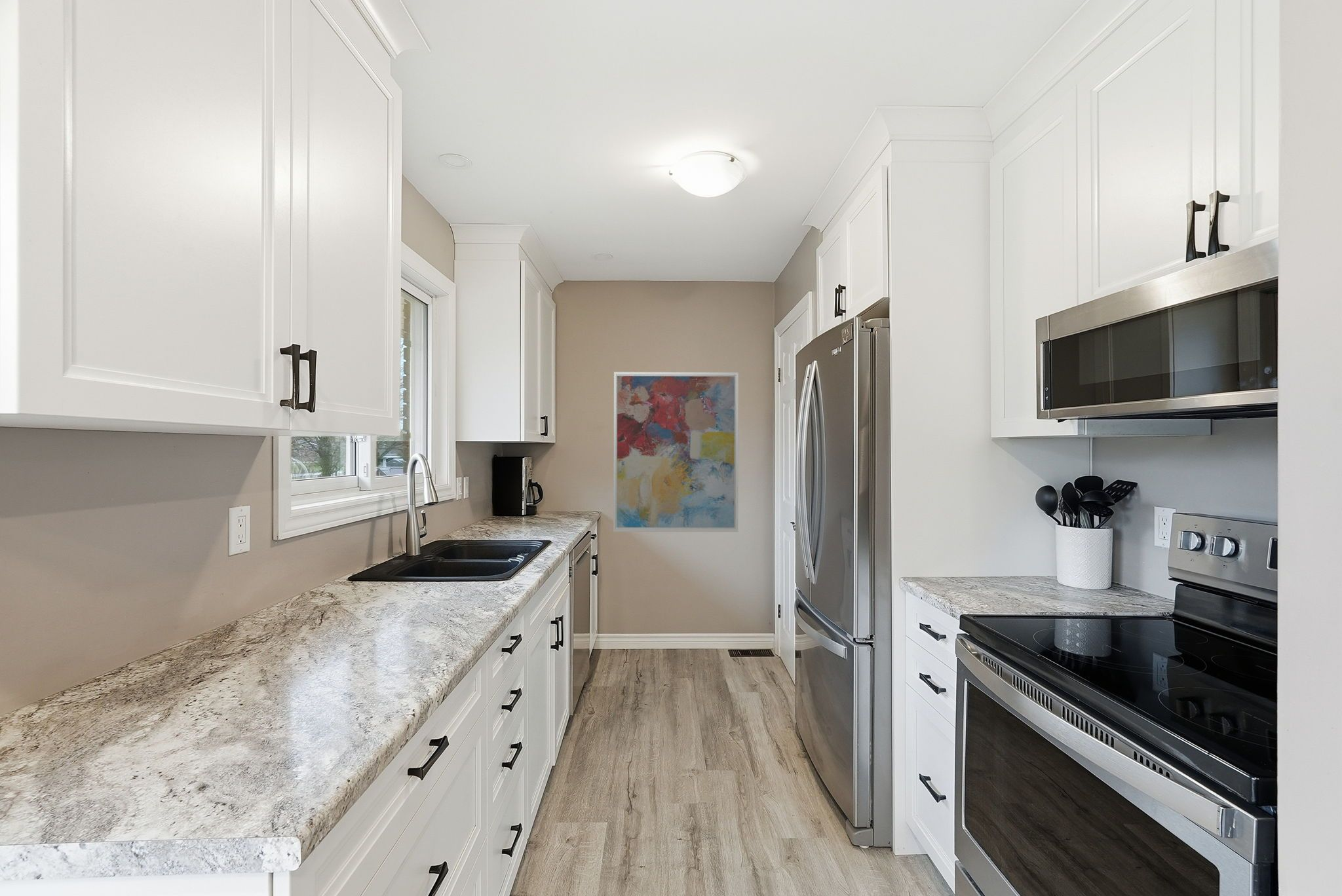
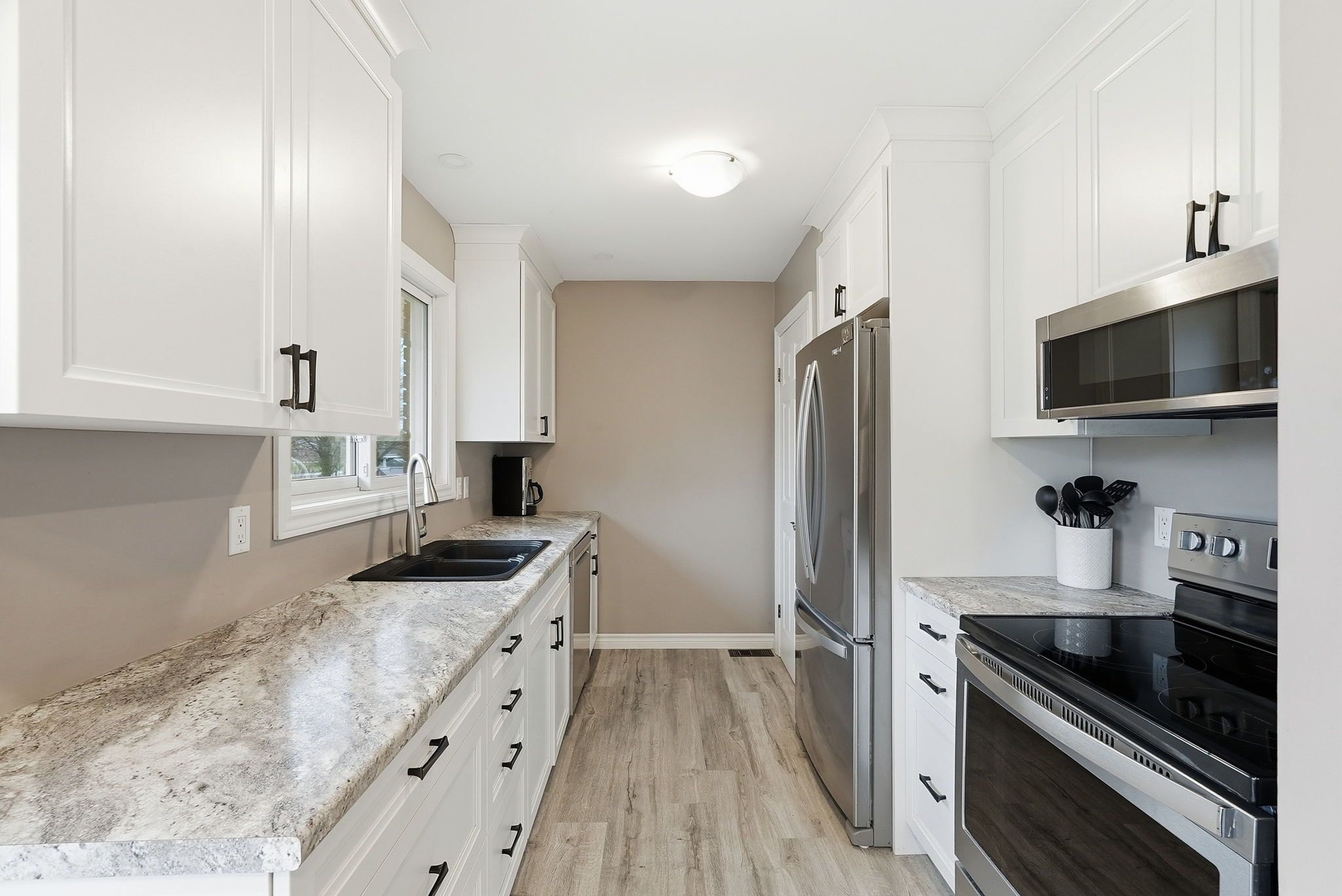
- wall art [613,371,739,532]
